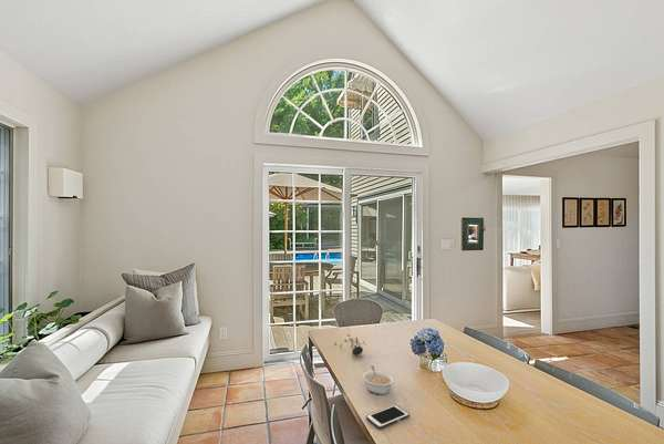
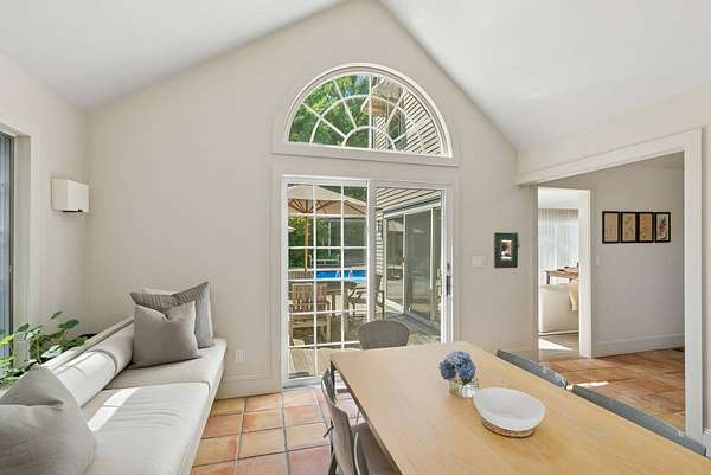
- teapot [333,329,367,357]
- cell phone [365,404,411,430]
- legume [361,364,395,395]
